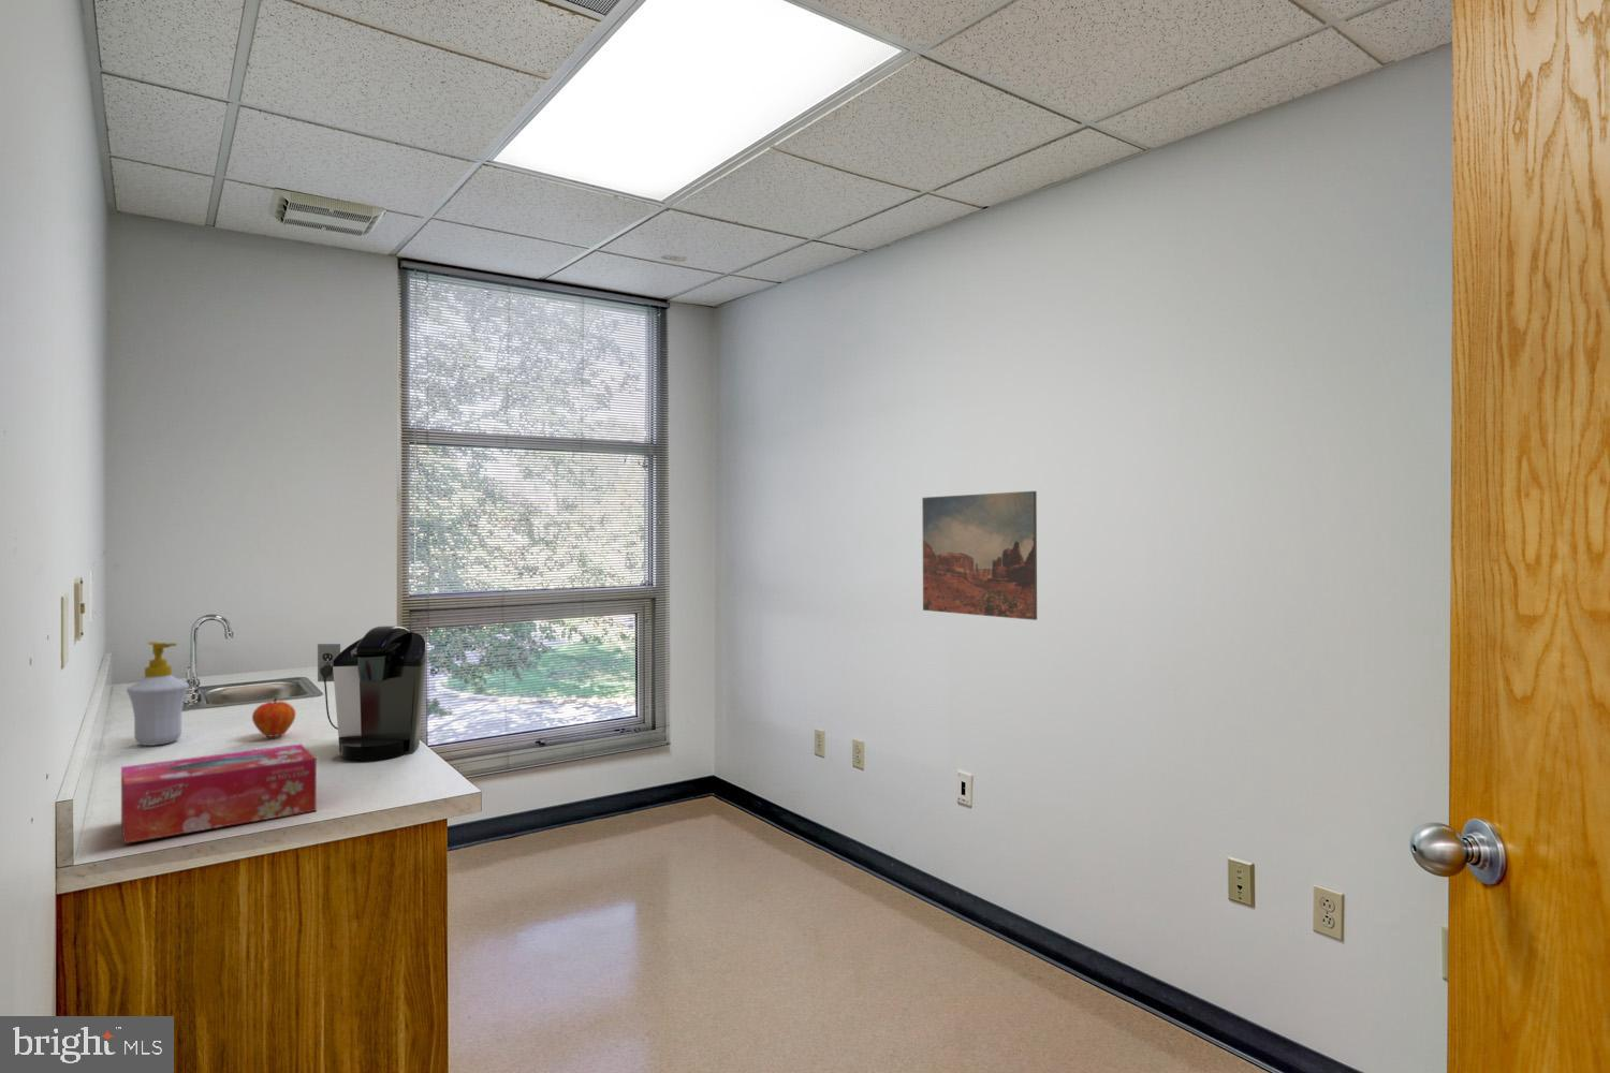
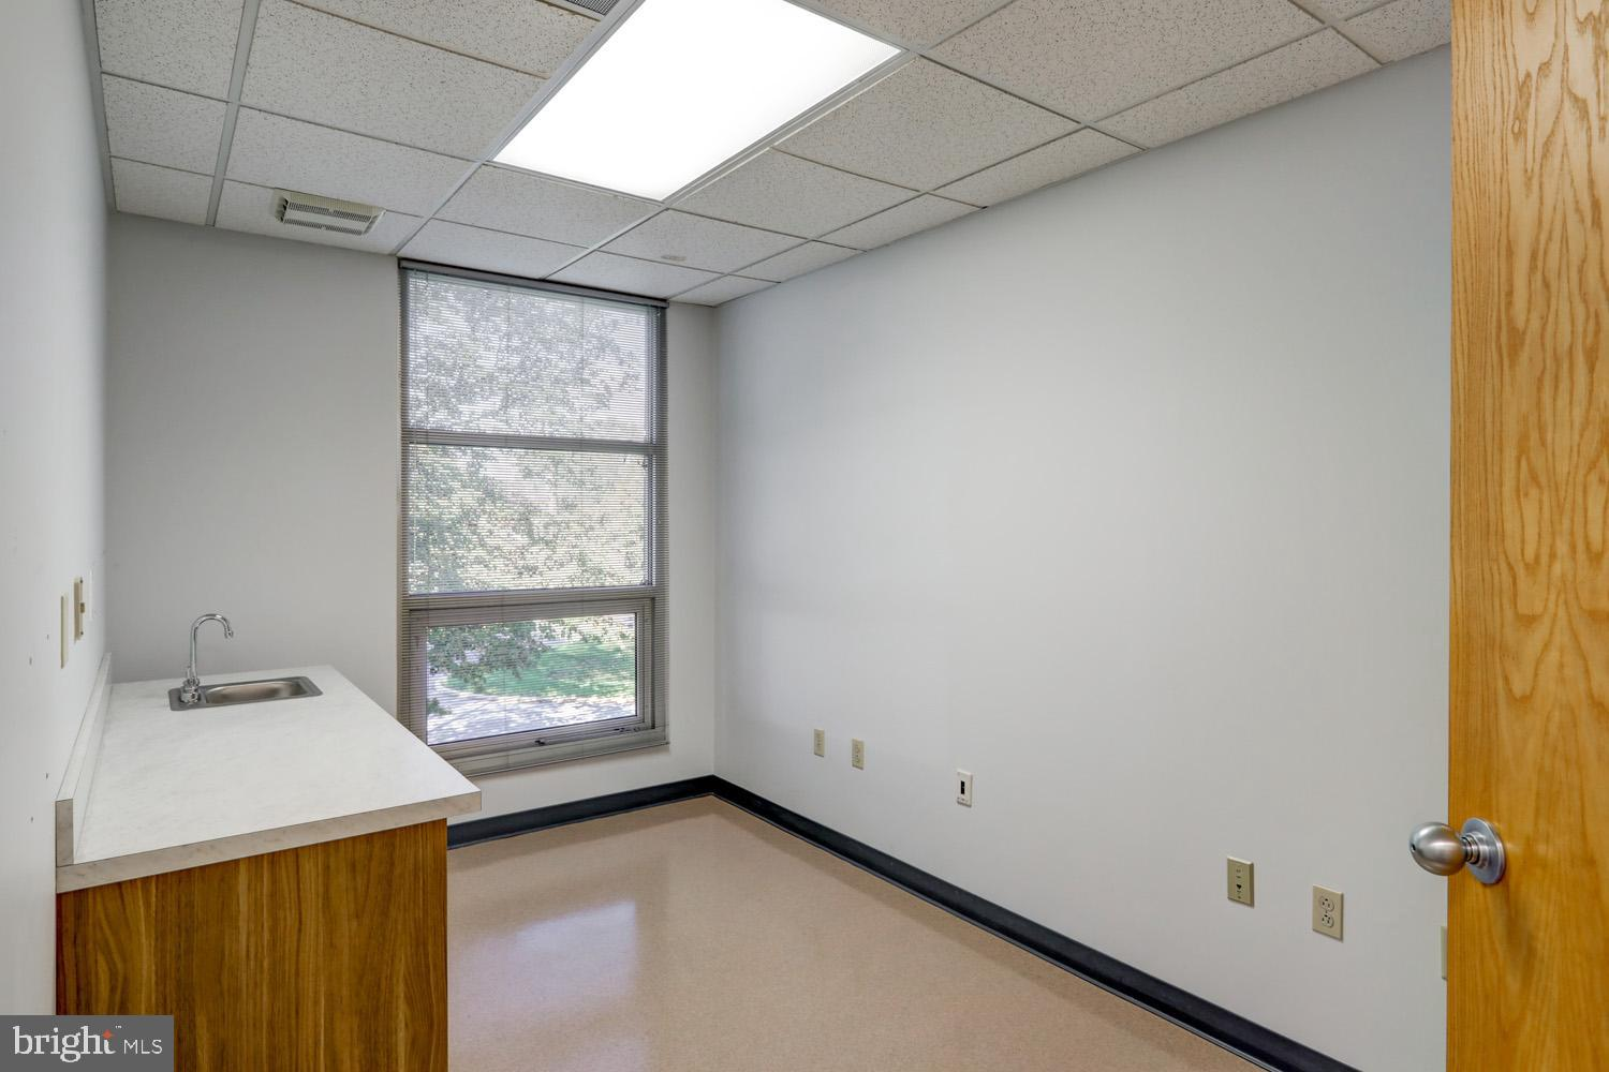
- tissue box [120,742,317,844]
- coffee maker [316,624,428,760]
- soap bottle [126,641,190,747]
- wall art [921,490,1037,622]
- fruit [252,696,297,738]
